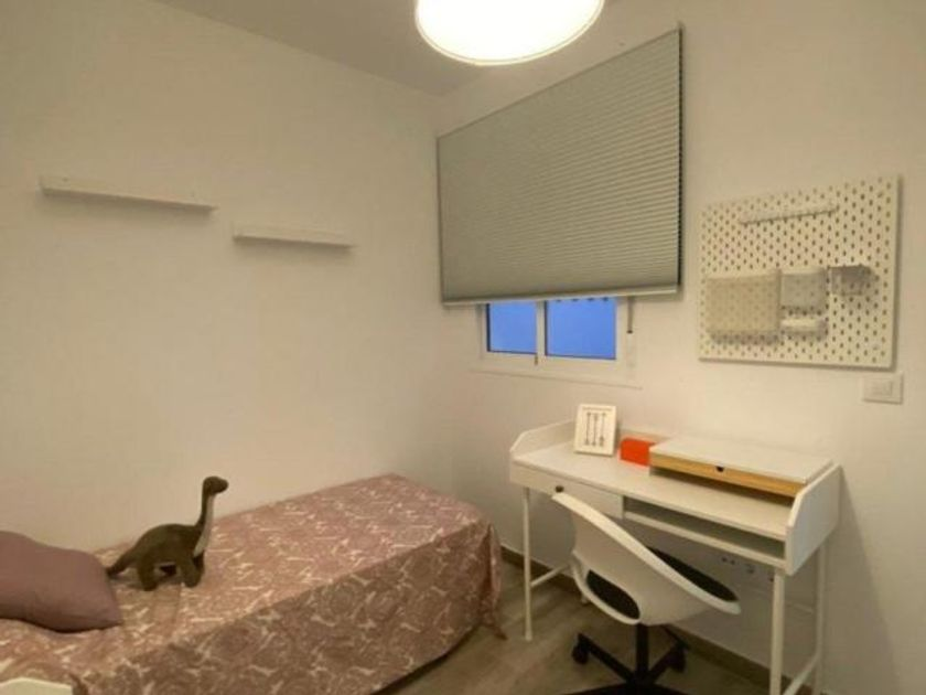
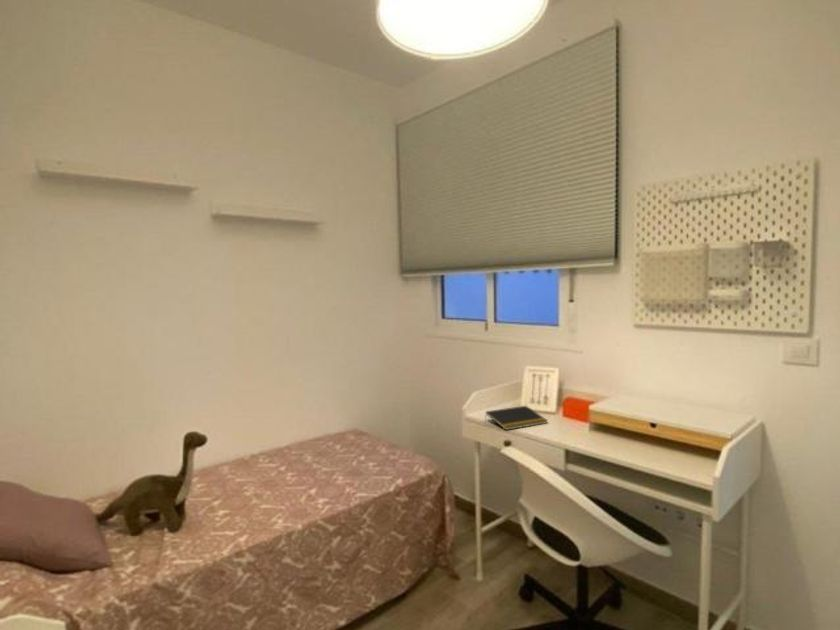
+ notepad [484,405,549,431]
